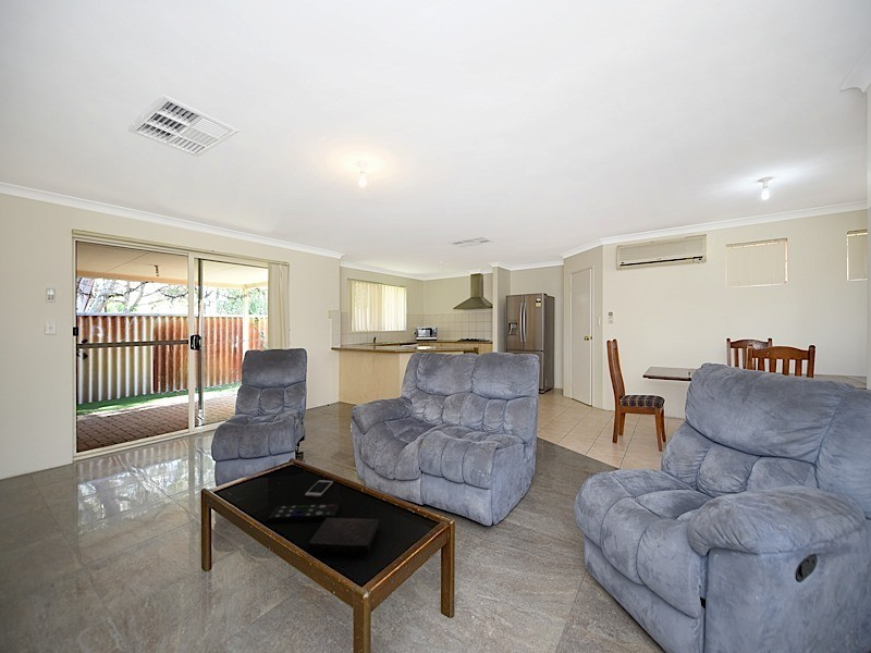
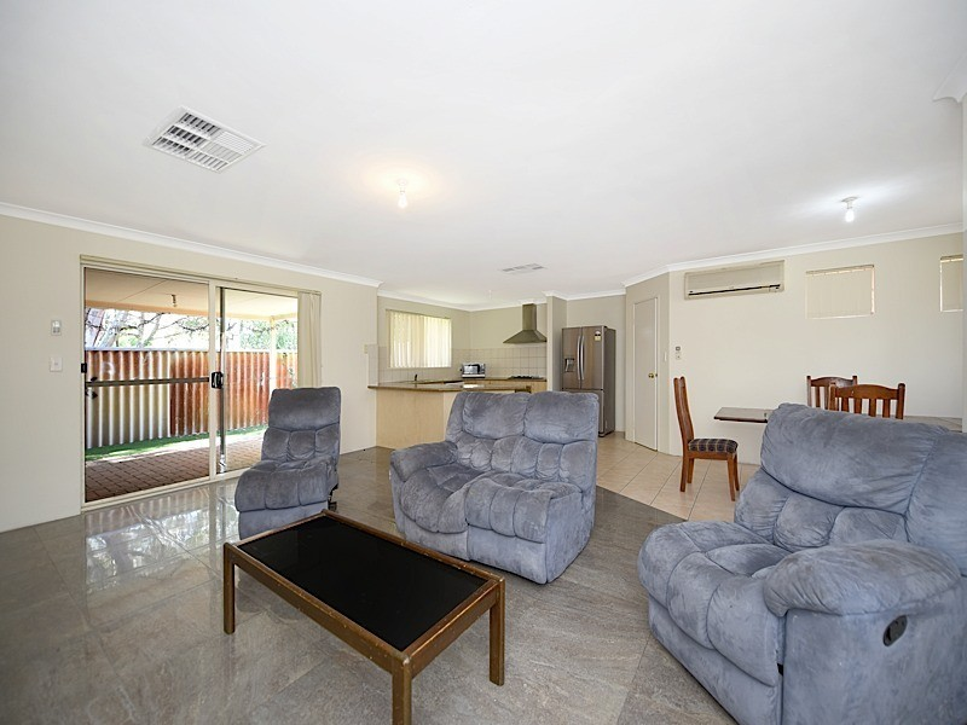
- cell phone [304,479,334,498]
- book [307,517,380,555]
- remote control [267,503,340,522]
